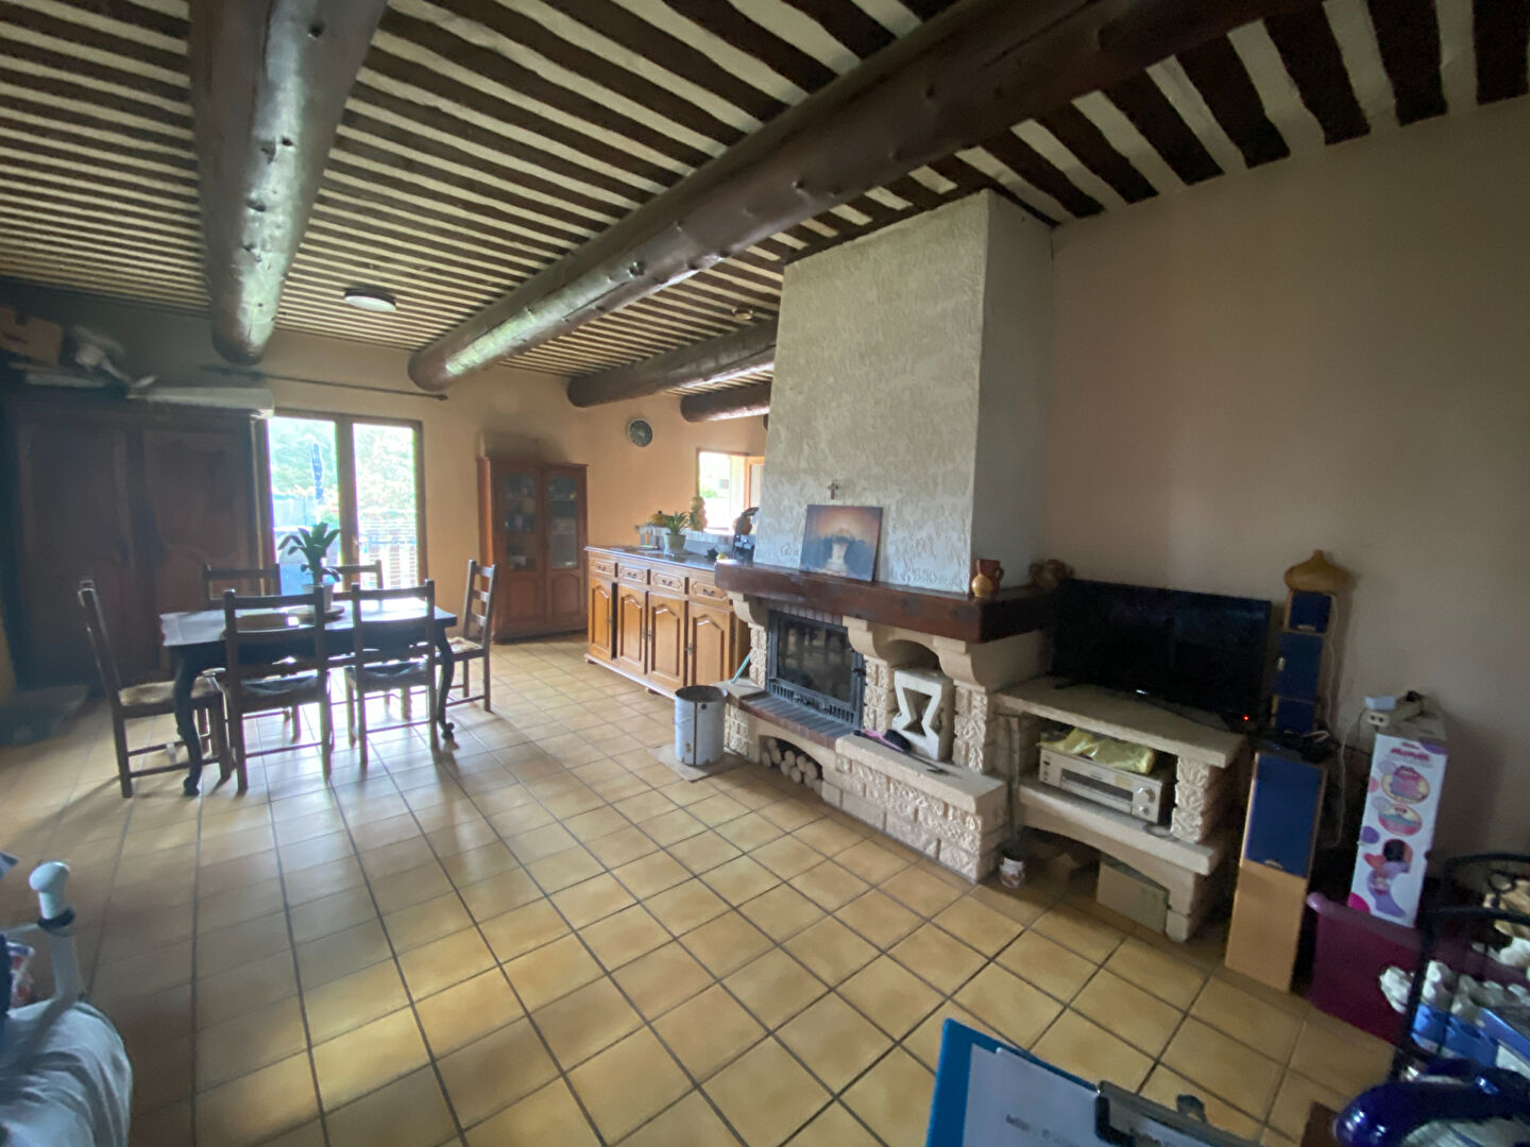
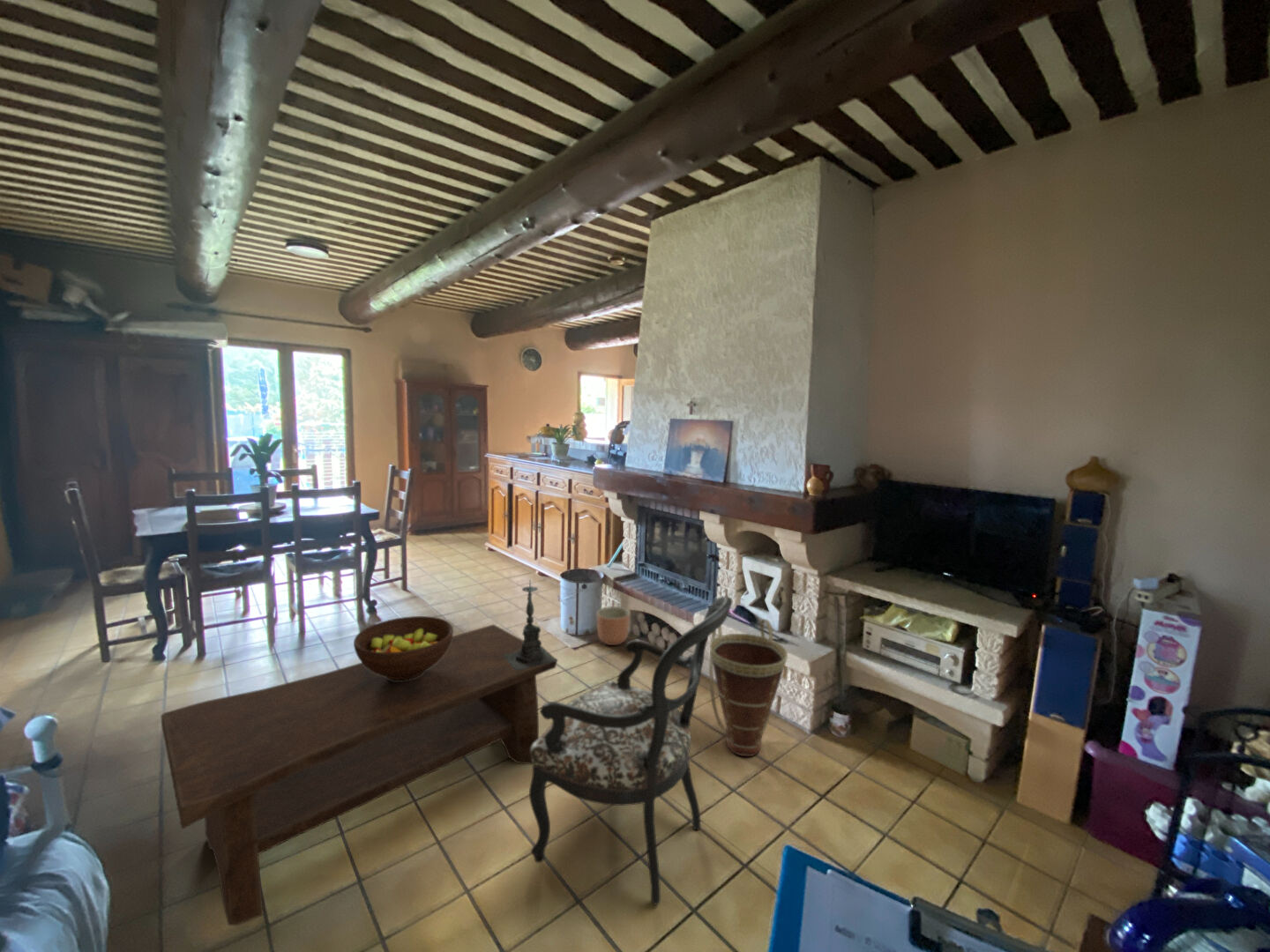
+ fruit bowl [353,615,454,681]
+ coffee table [161,623,558,926]
+ candle holder [503,581,557,671]
+ planter [596,606,631,646]
+ armchair [528,595,733,906]
+ basket [708,618,788,757]
